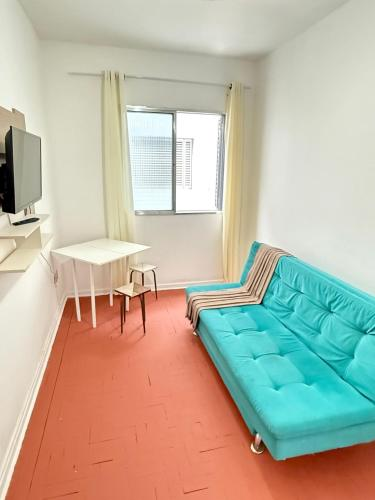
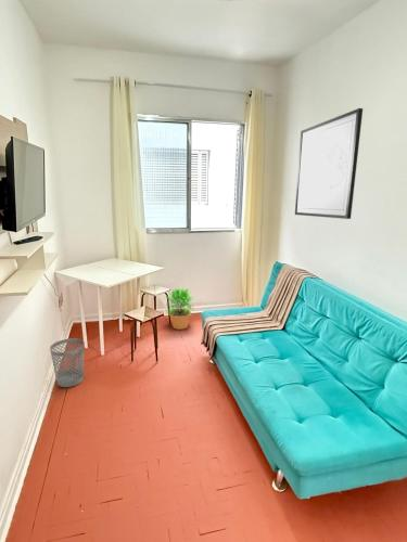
+ wall art [294,107,364,220]
+ potted plant [164,287,195,331]
+ wastebasket [49,337,85,388]
